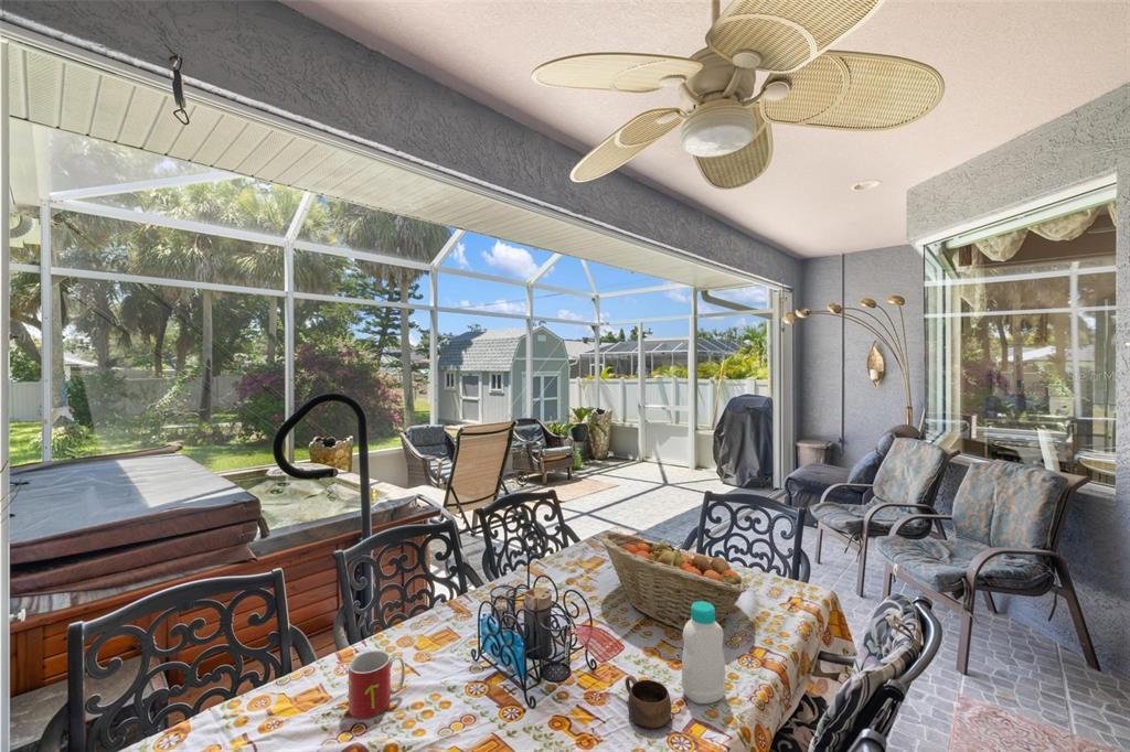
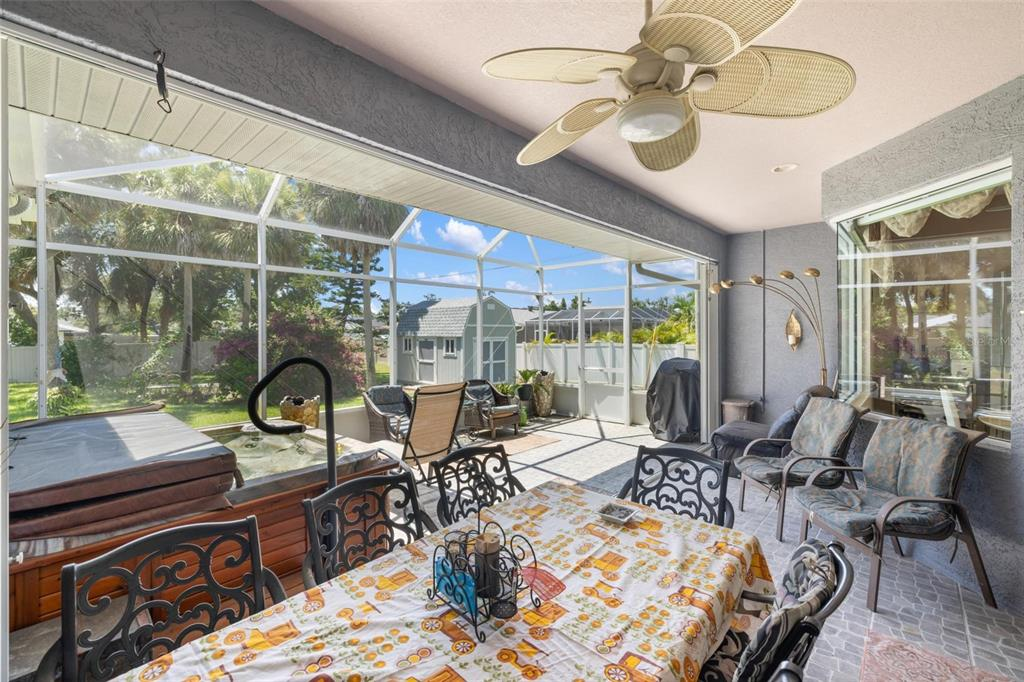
- mug [348,649,406,720]
- bottle [681,601,727,705]
- fruit basket [598,531,750,631]
- cup [625,675,672,729]
